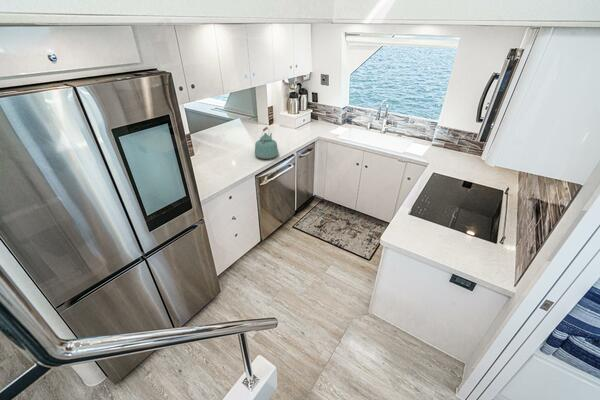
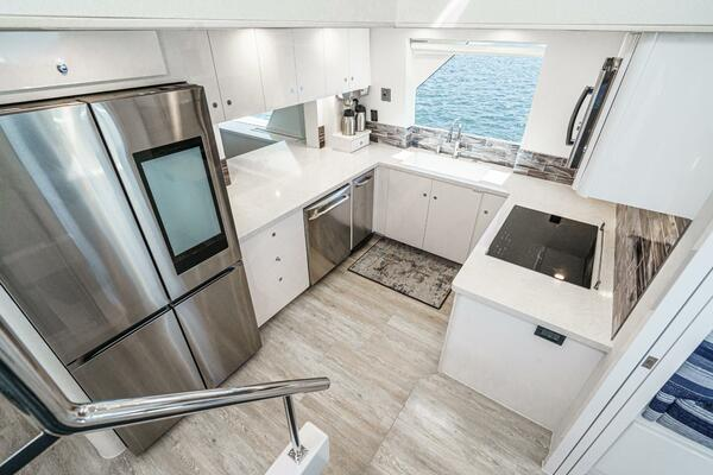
- kettle [254,126,279,160]
